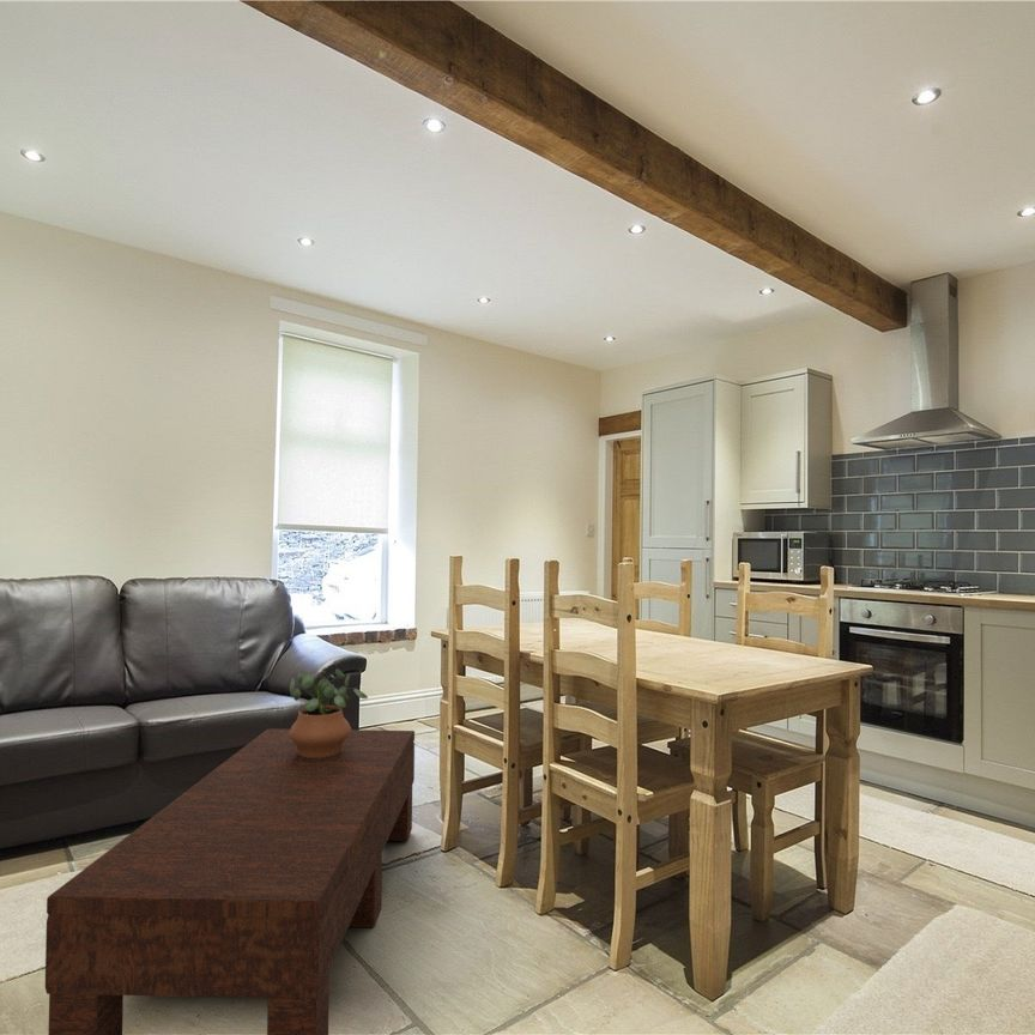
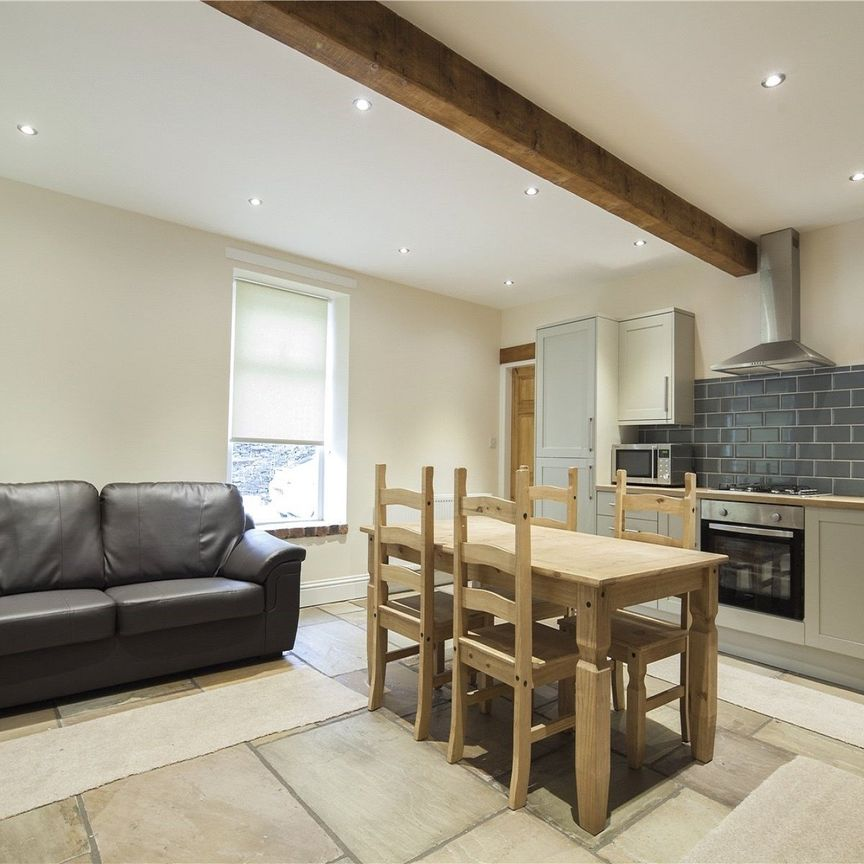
- coffee table [44,727,416,1035]
- potted plant [289,667,369,758]
